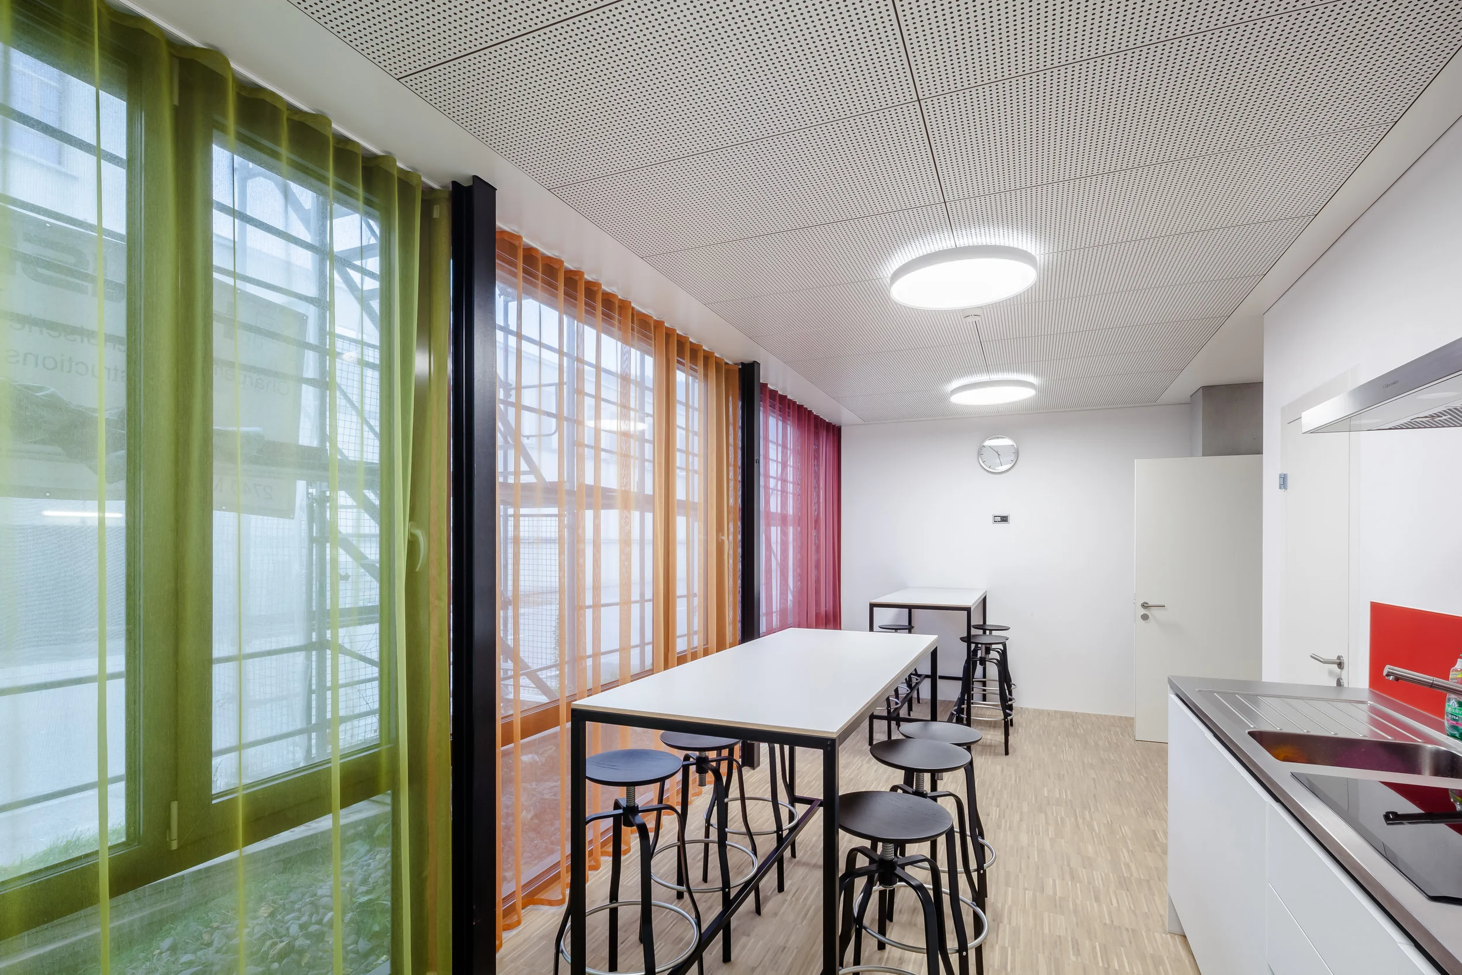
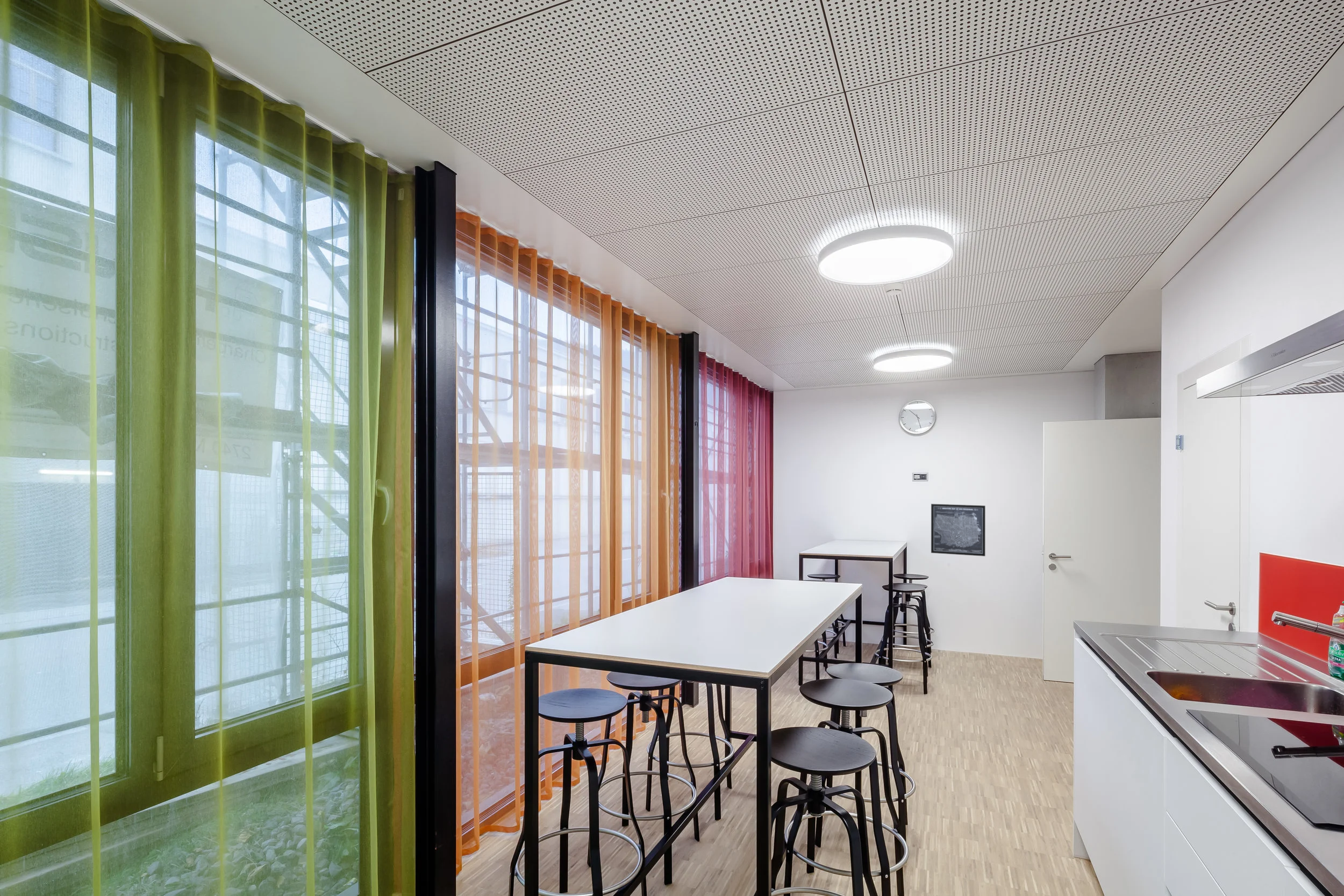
+ wall art [931,503,986,557]
